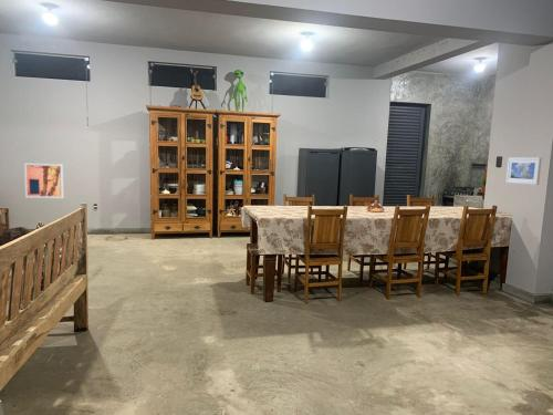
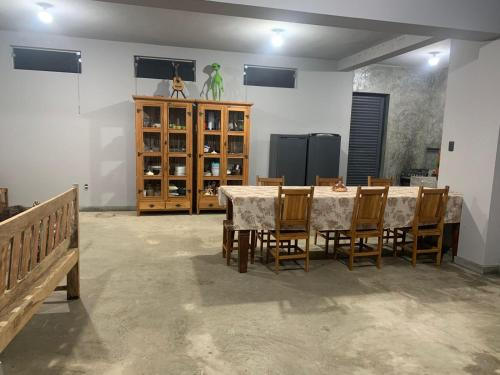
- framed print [504,156,543,186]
- wall art [23,163,64,199]
